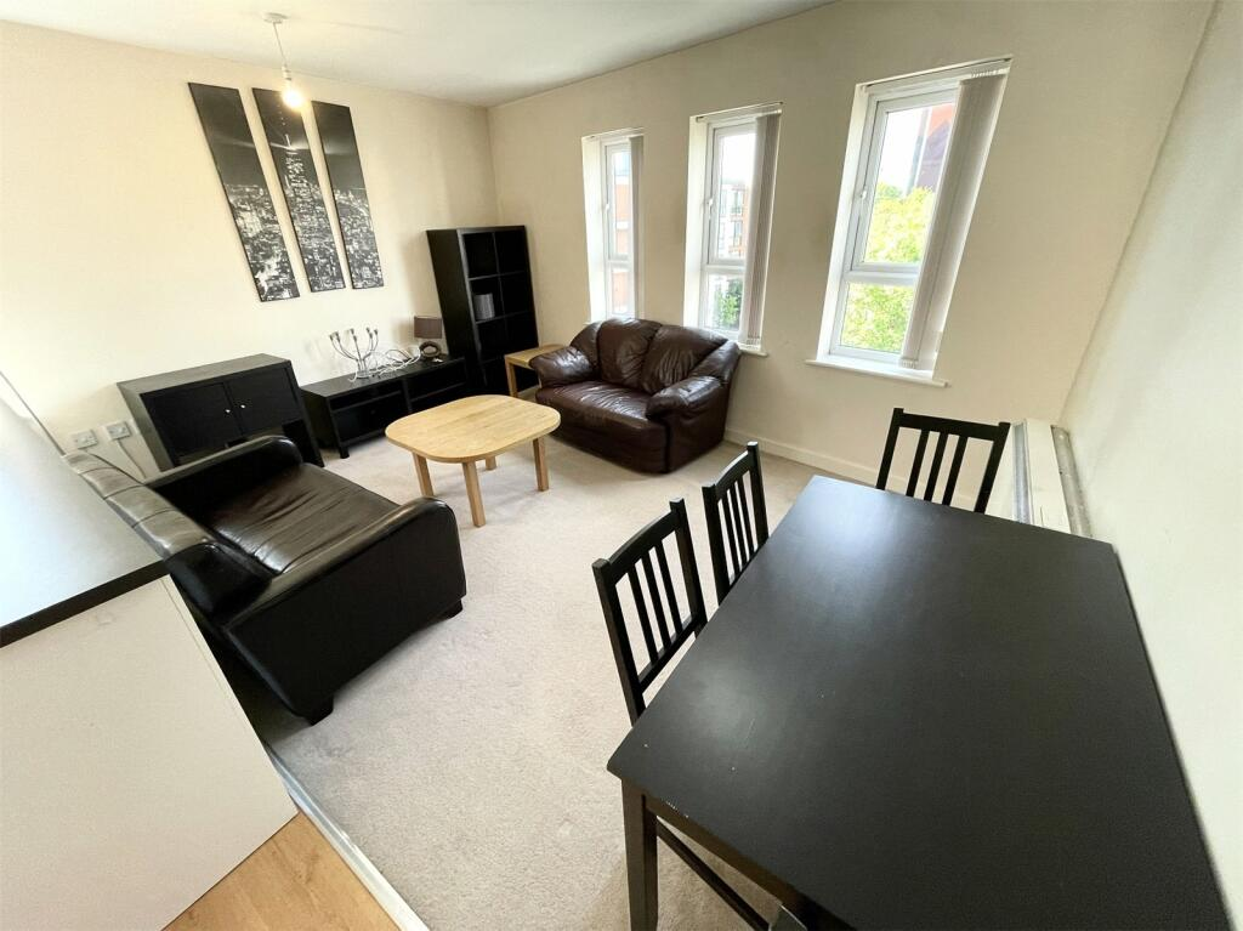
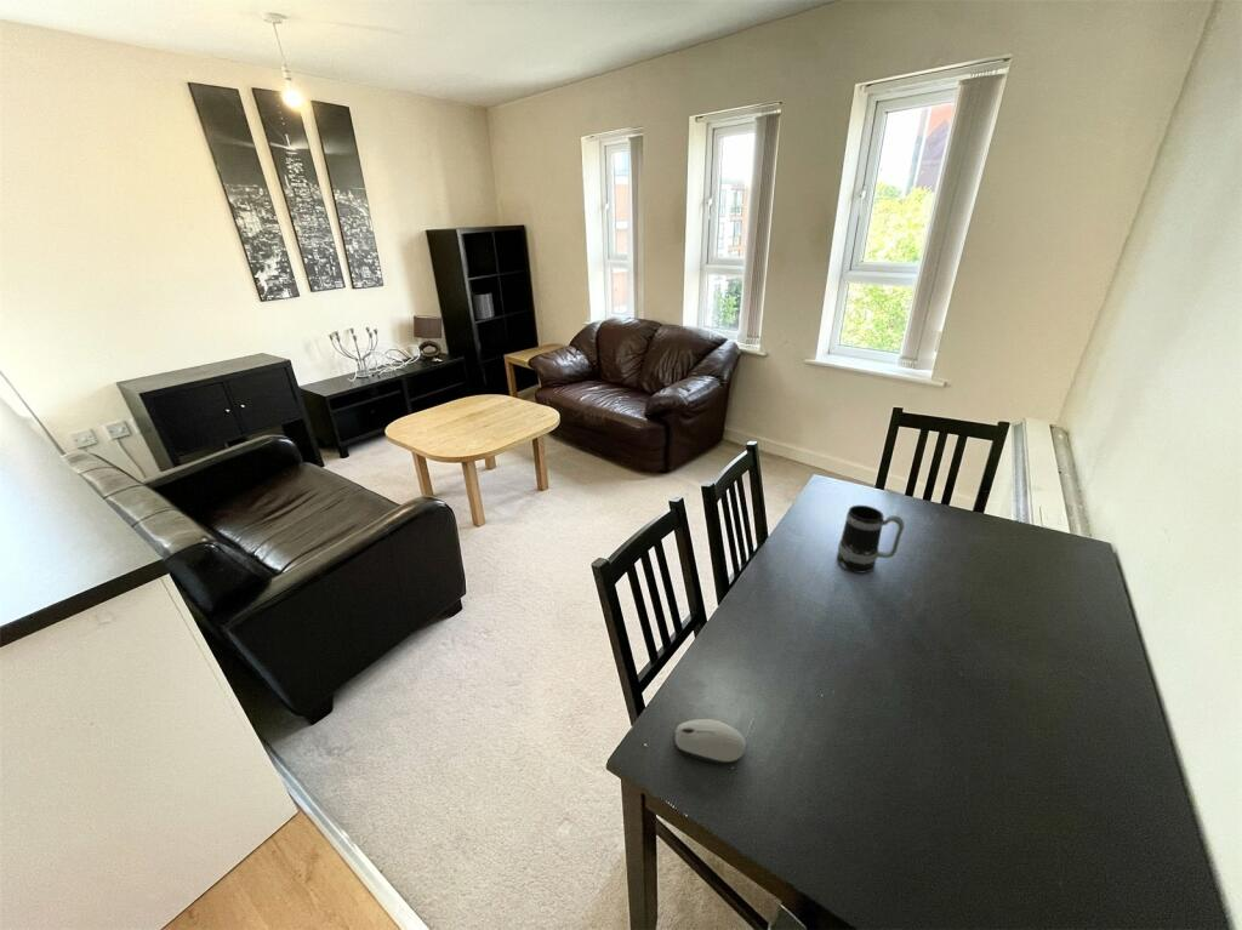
+ computer mouse [673,718,747,765]
+ mug [836,504,906,574]
